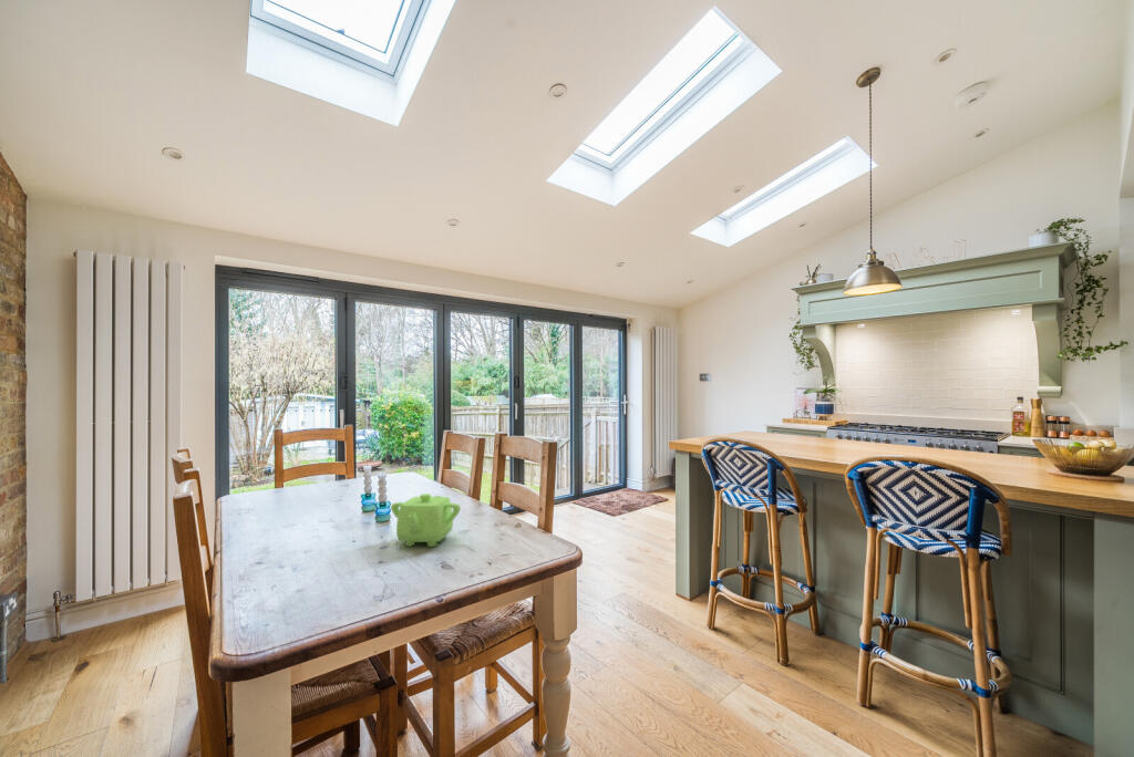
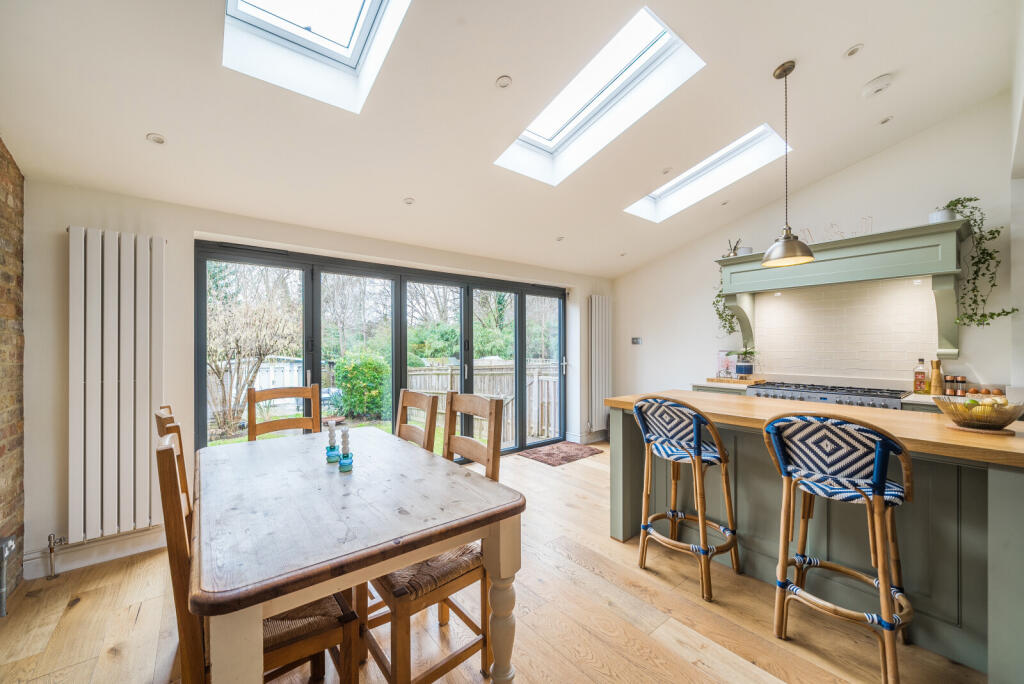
- teapot [390,492,462,548]
